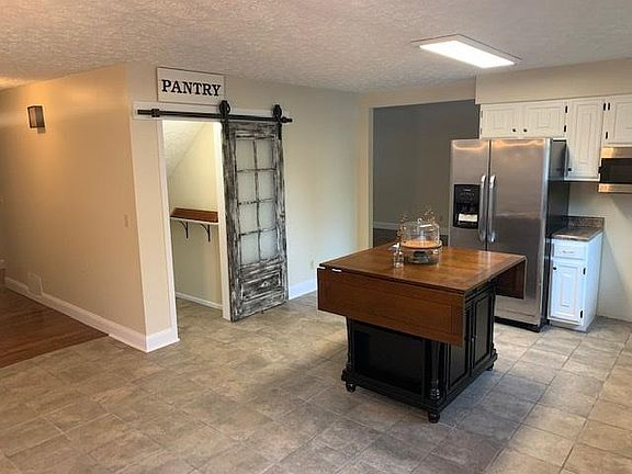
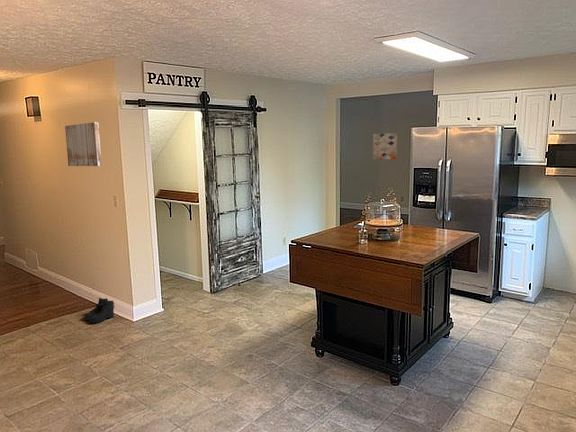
+ wall art [372,132,398,160]
+ wall art [64,121,103,167]
+ boots [83,297,116,324]
